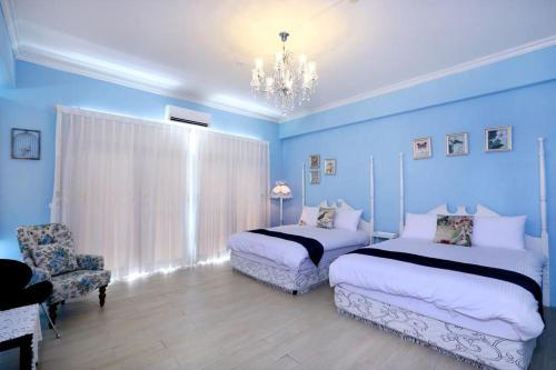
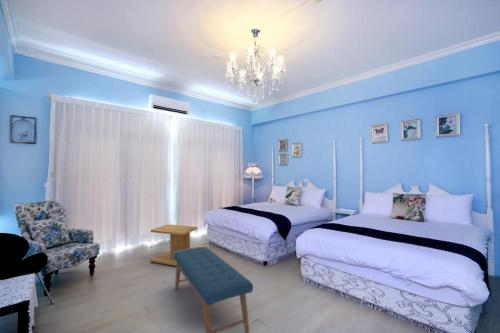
+ side table [150,223,198,267]
+ bench [173,246,254,333]
